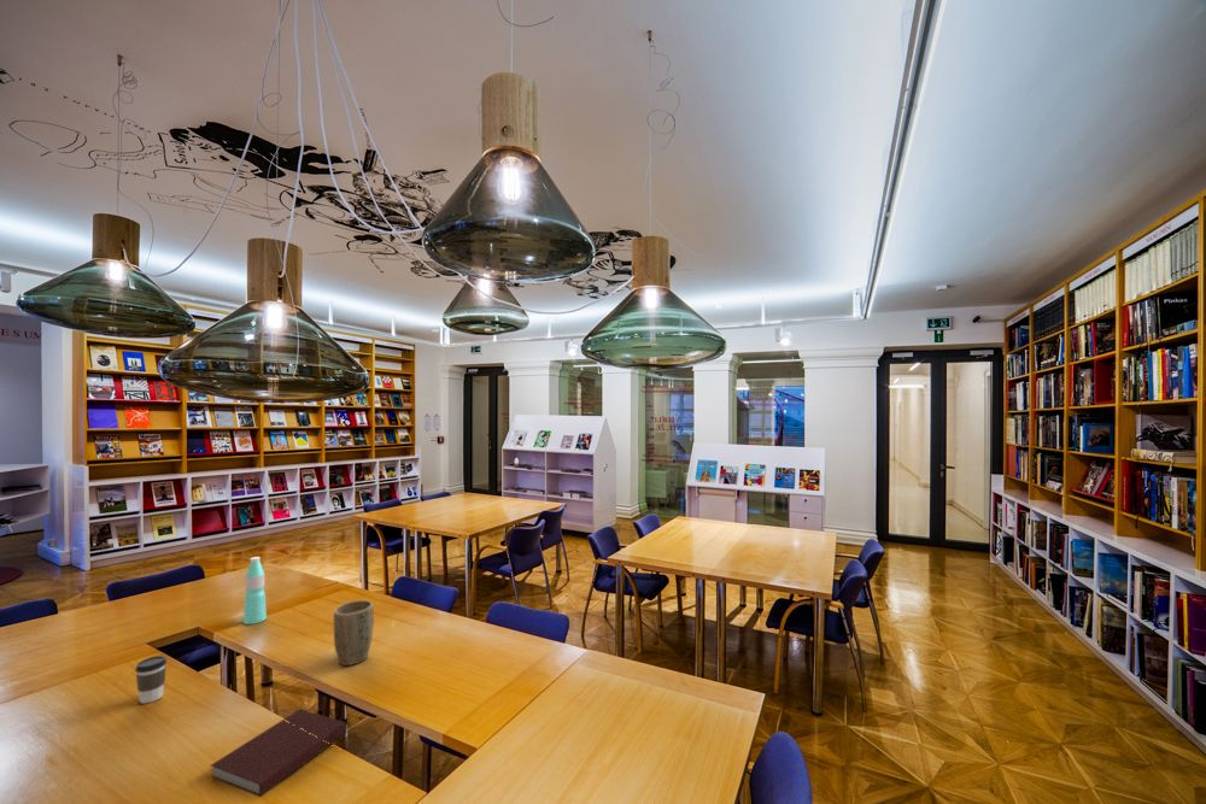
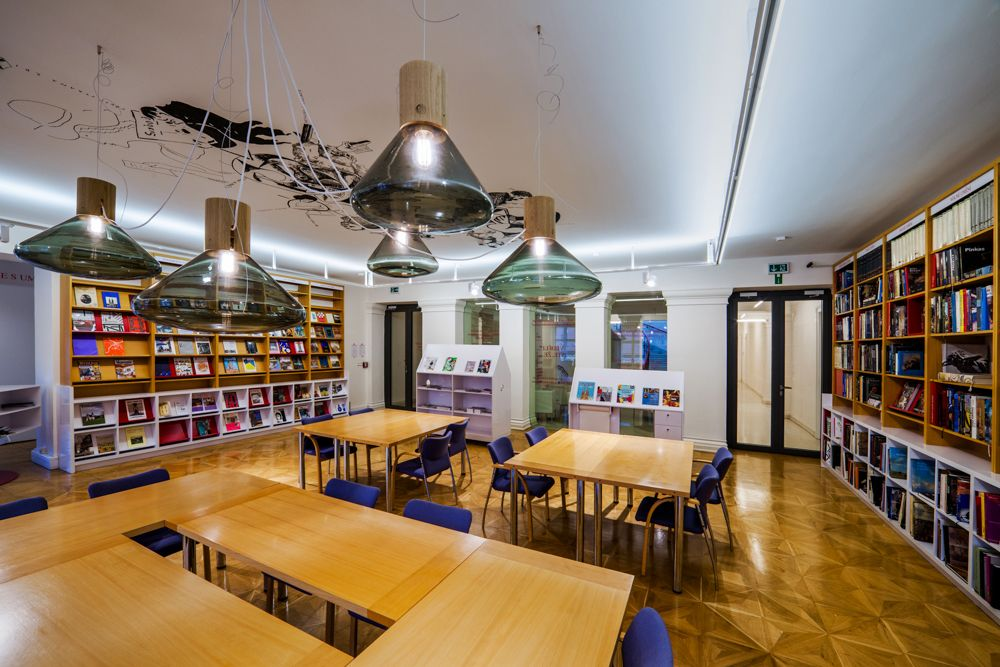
- plant pot [333,599,375,667]
- notebook [210,708,349,798]
- water bottle [242,556,268,626]
- coffee cup [134,655,169,704]
